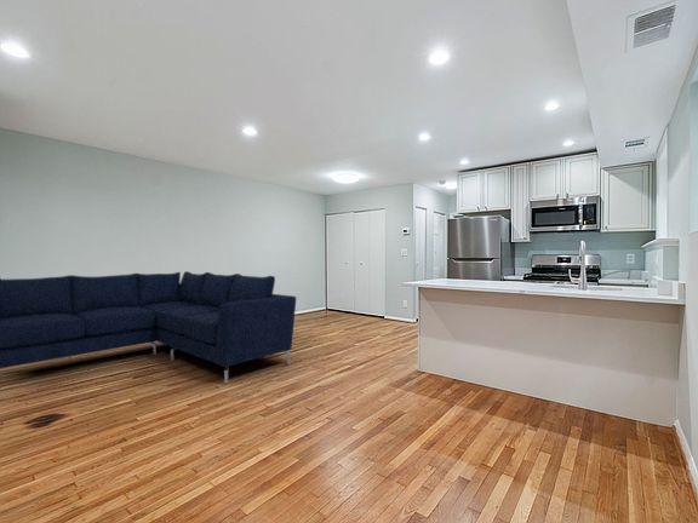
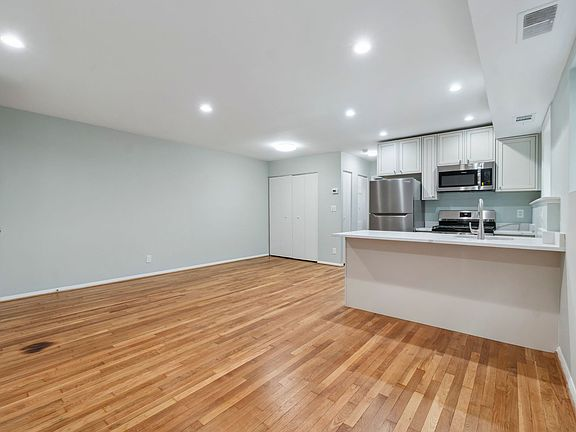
- sofa [0,270,297,385]
